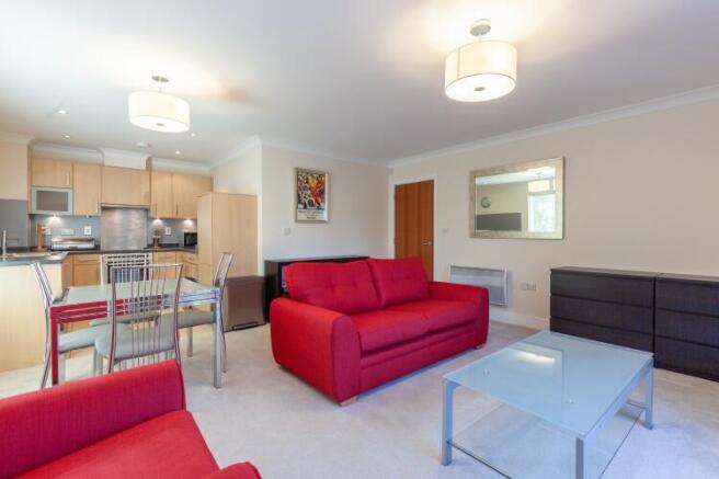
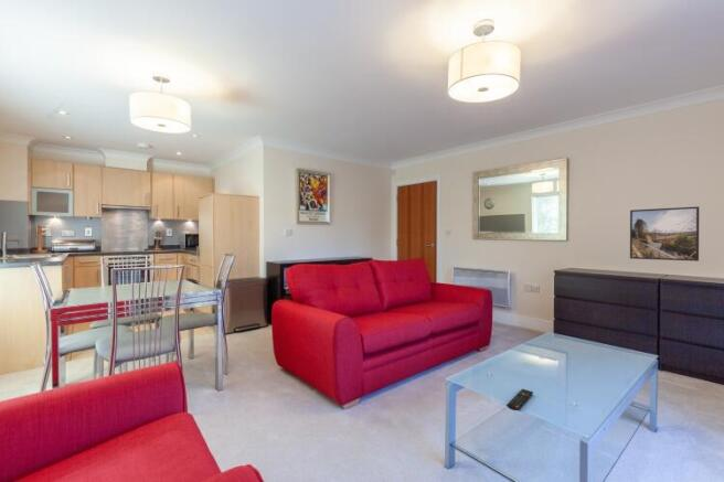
+ remote control [505,388,534,411]
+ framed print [629,205,700,263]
